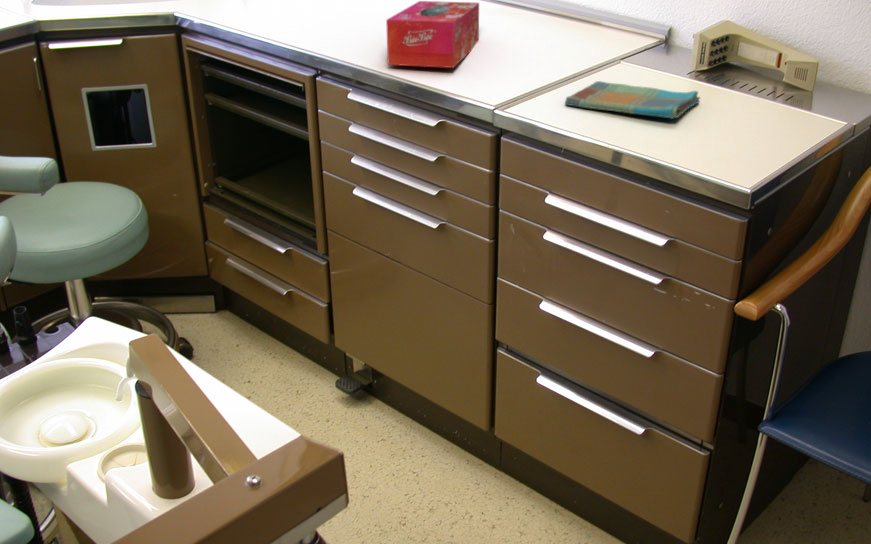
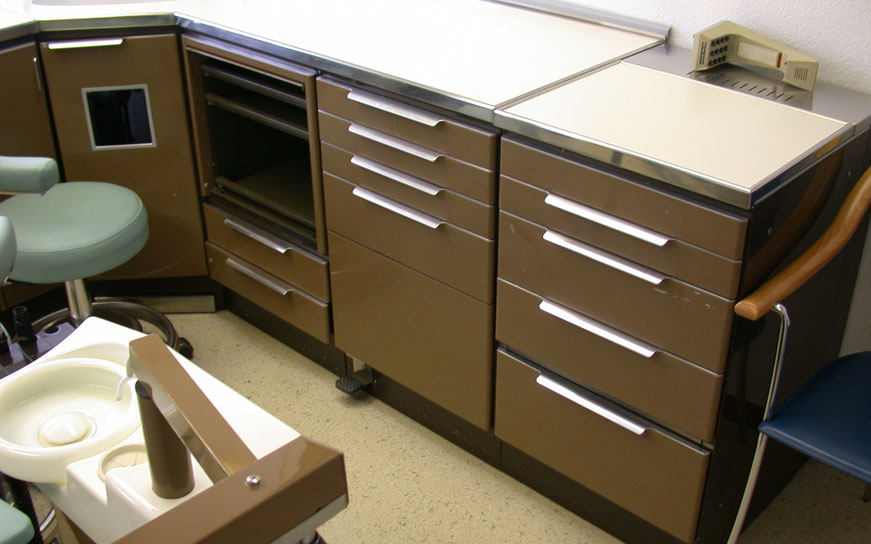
- tissue box [385,0,480,69]
- dish towel [564,80,701,120]
